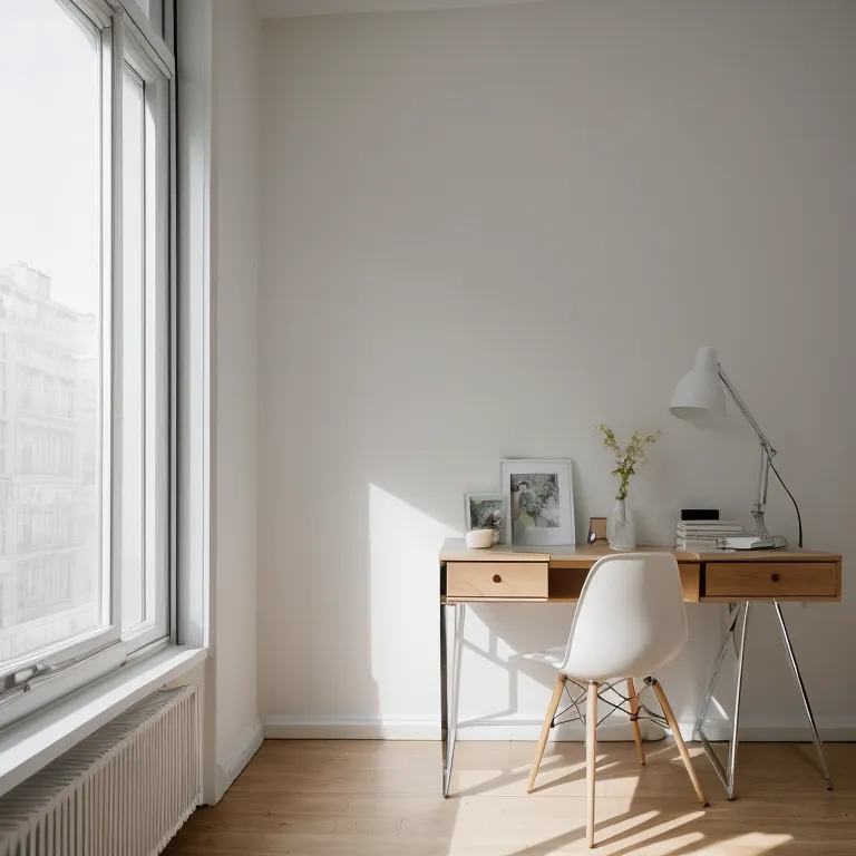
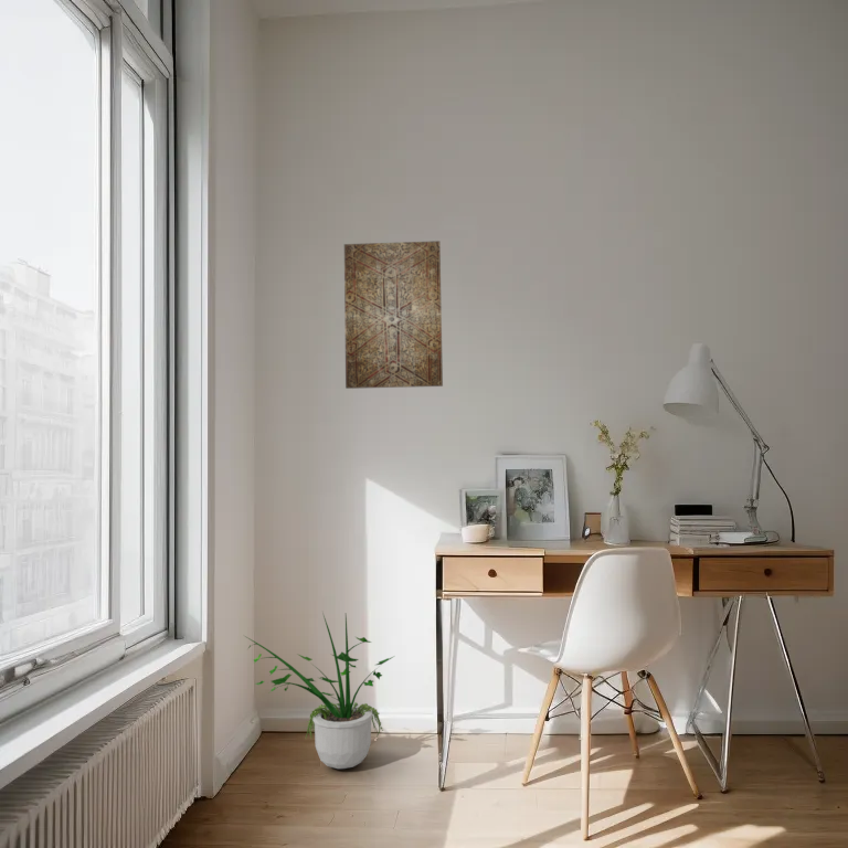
+ wall art [343,240,444,390]
+ potted plant [244,612,394,770]
